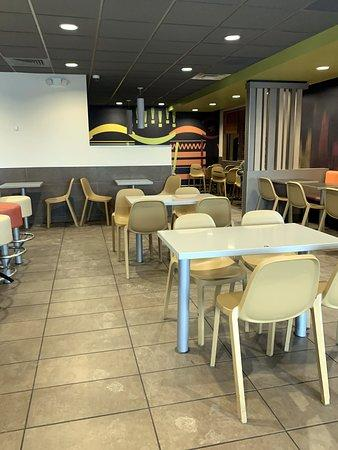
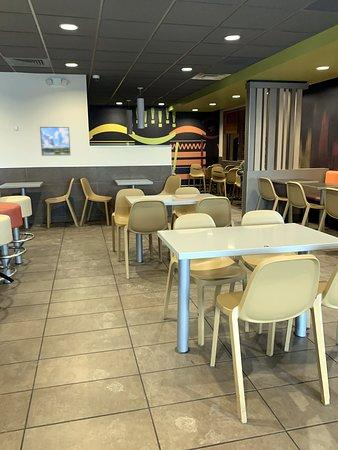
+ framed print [39,126,71,157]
